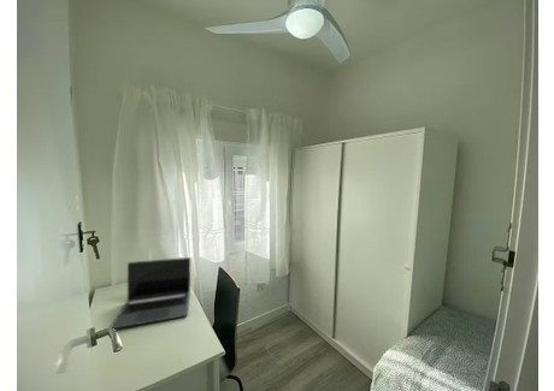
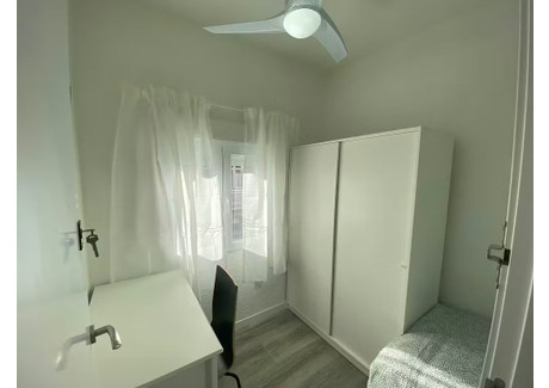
- laptop [110,256,191,330]
